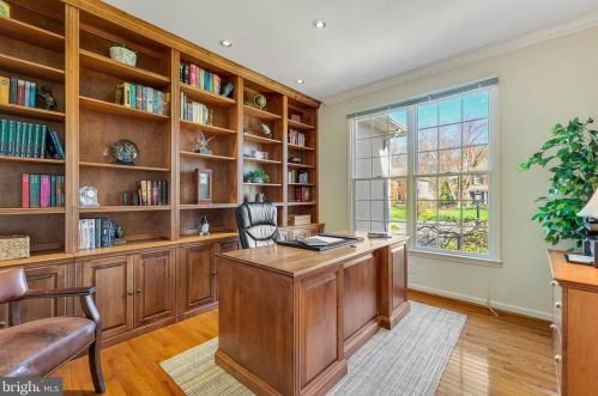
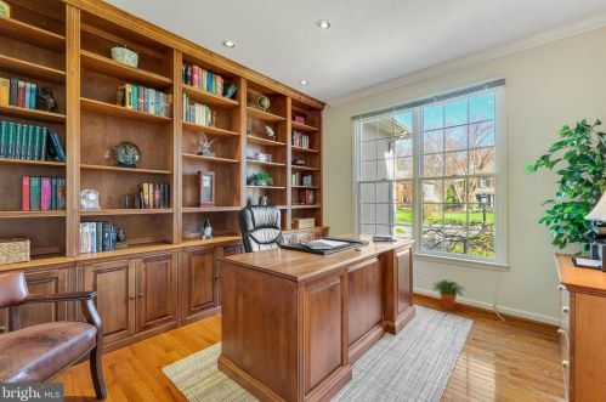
+ potted plant [430,279,468,311]
